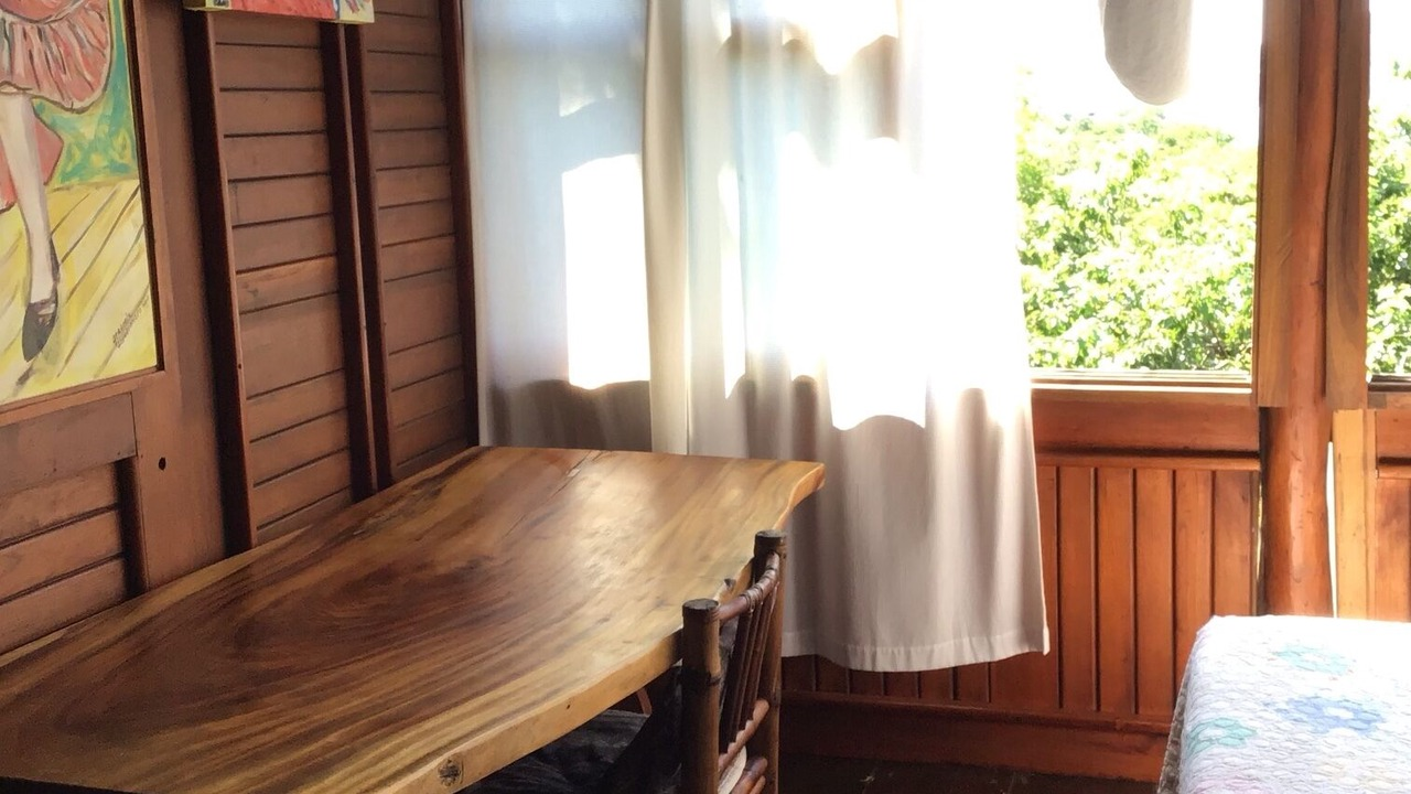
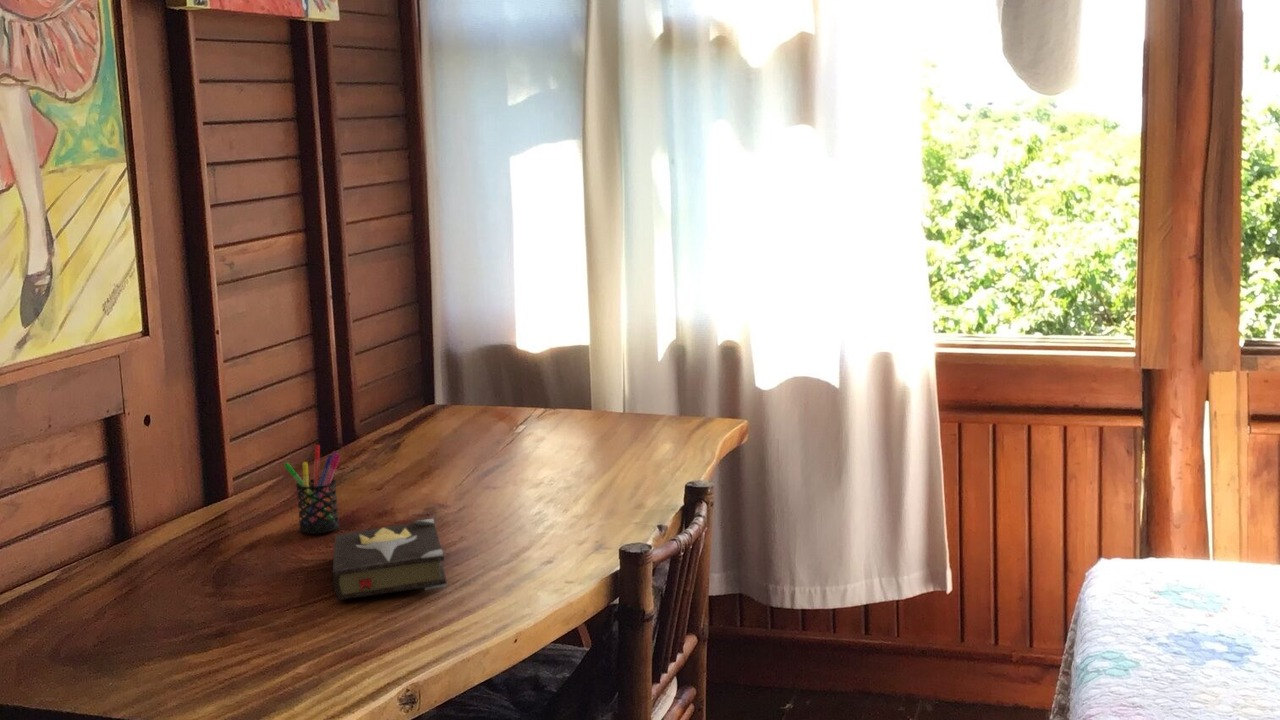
+ hardback book [332,518,448,601]
+ pen holder [283,444,341,535]
